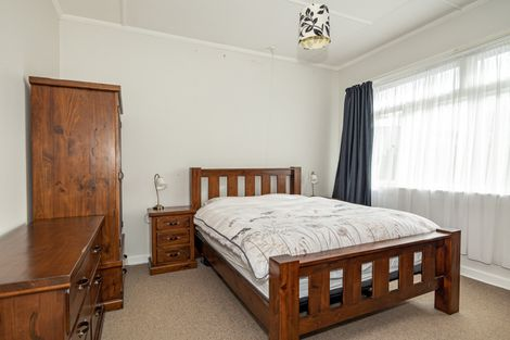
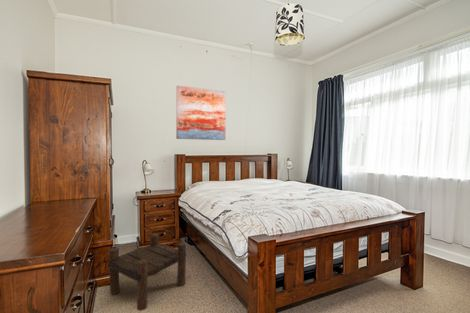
+ wall art [175,85,227,141]
+ stool [107,233,187,312]
